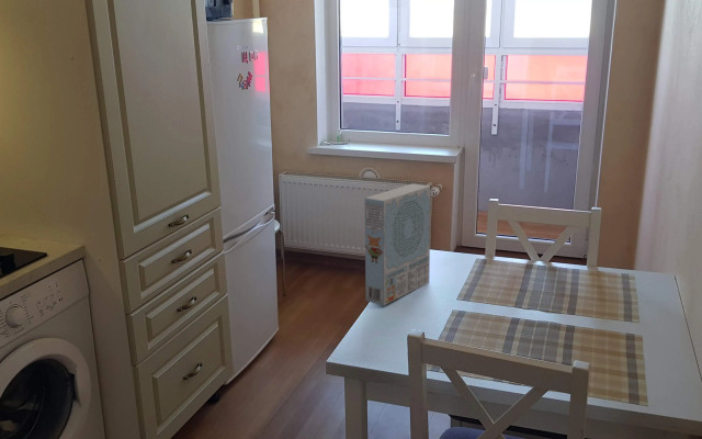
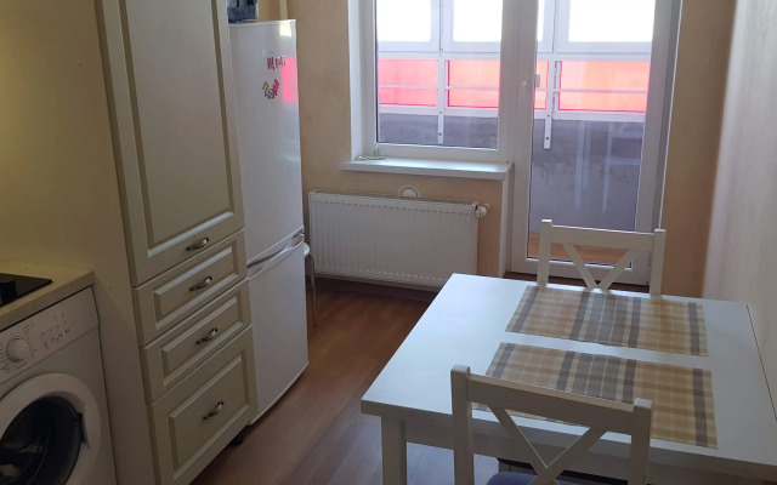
- cereal box [364,182,432,307]
